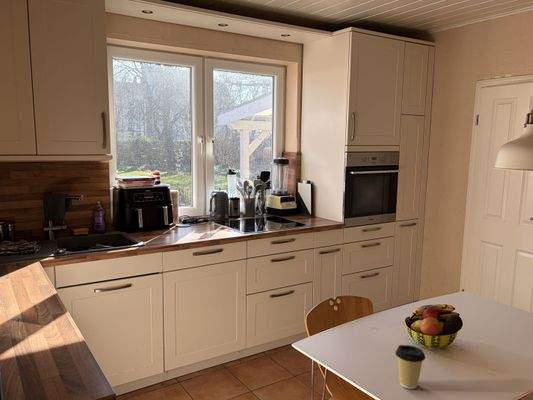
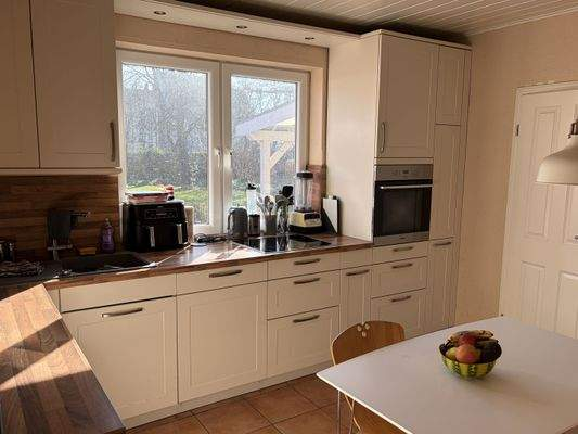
- coffee cup [394,344,426,390]
